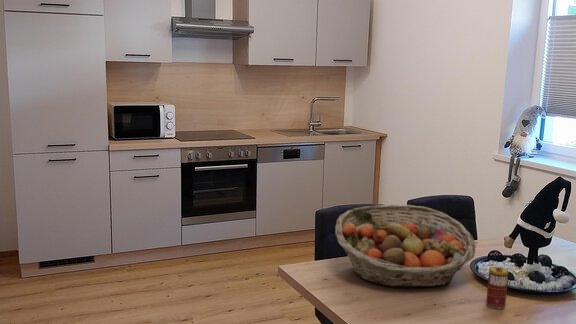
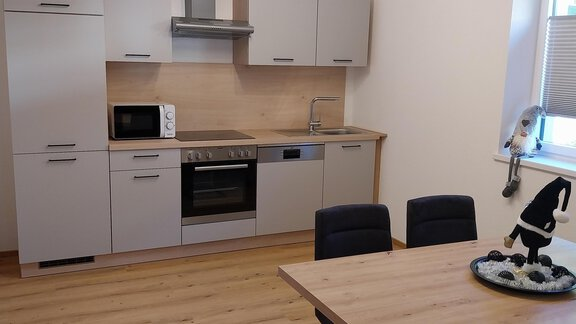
- fruit basket [334,204,477,289]
- beverage can [485,266,509,310]
